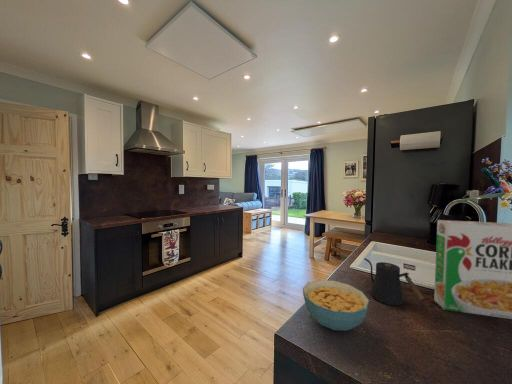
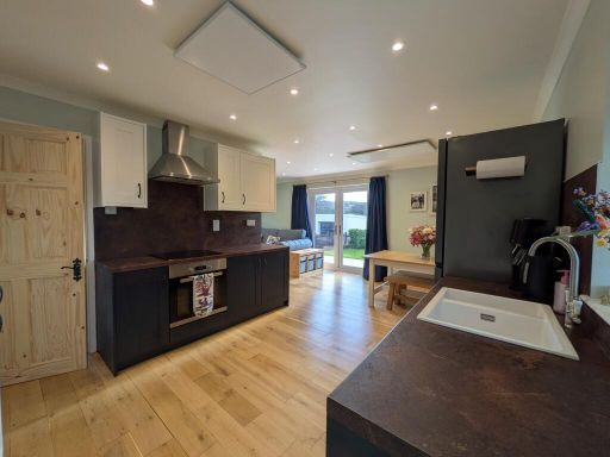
- cereal bowl [302,279,370,332]
- kettle [363,257,425,306]
- cereal box [433,219,512,320]
